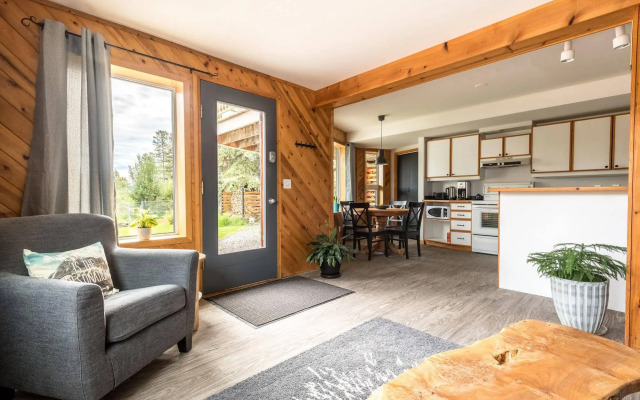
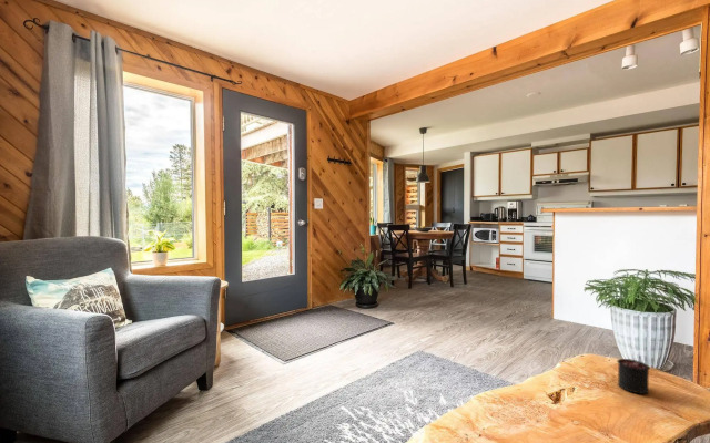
+ candle [616,354,651,395]
